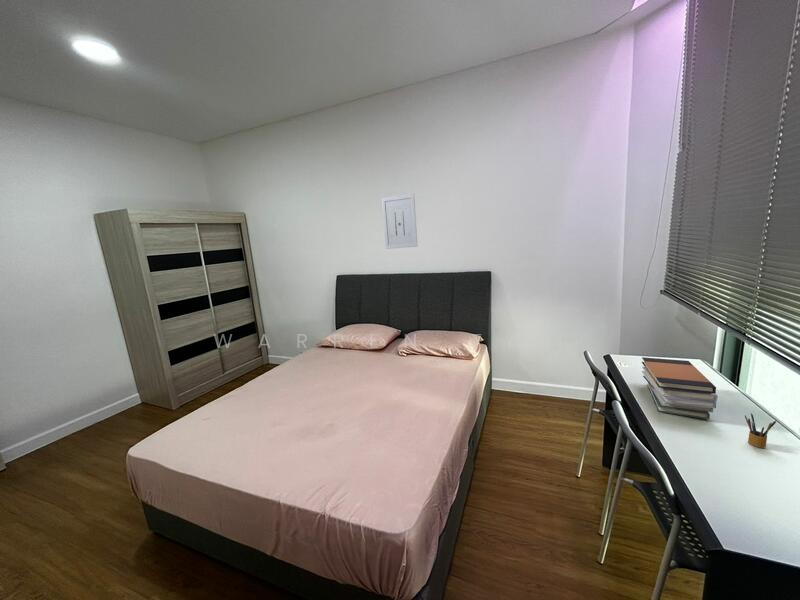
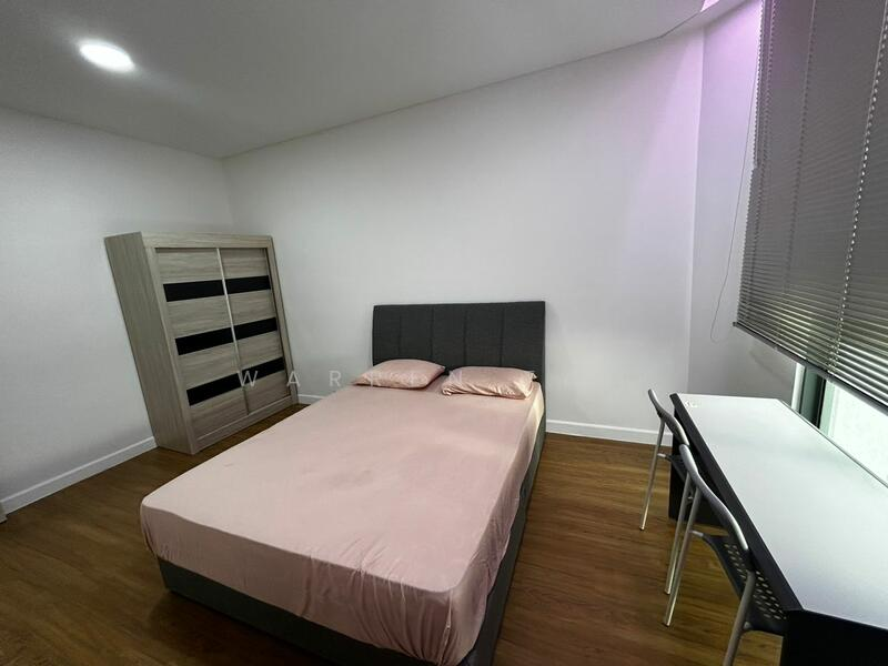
- book stack [641,356,718,420]
- wall art [381,193,419,250]
- pencil box [744,412,777,449]
